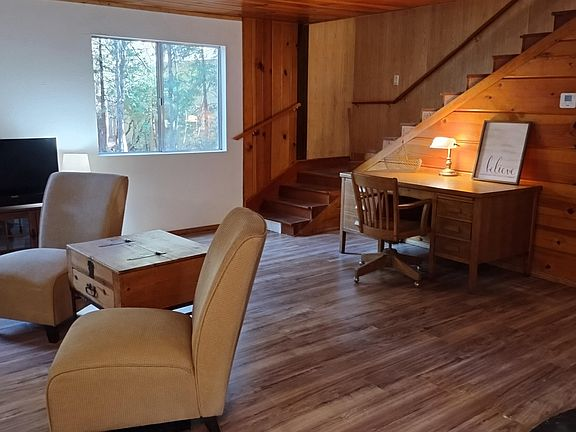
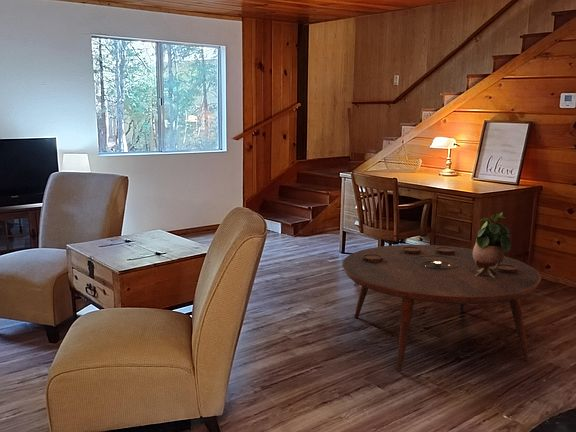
+ potted plant [472,211,512,278]
+ coffee table [342,244,542,372]
